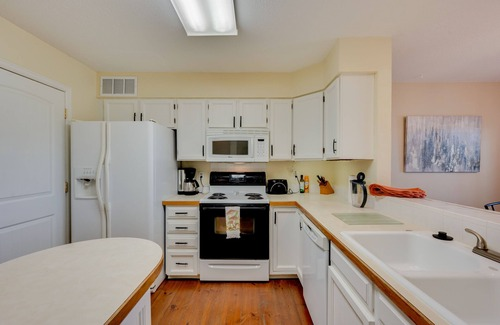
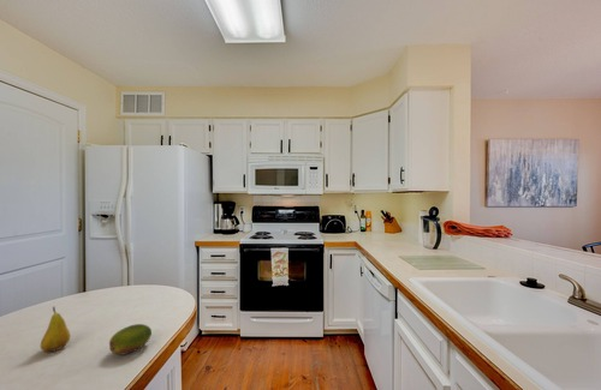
+ fruit [108,323,153,356]
+ fruit [40,306,71,353]
